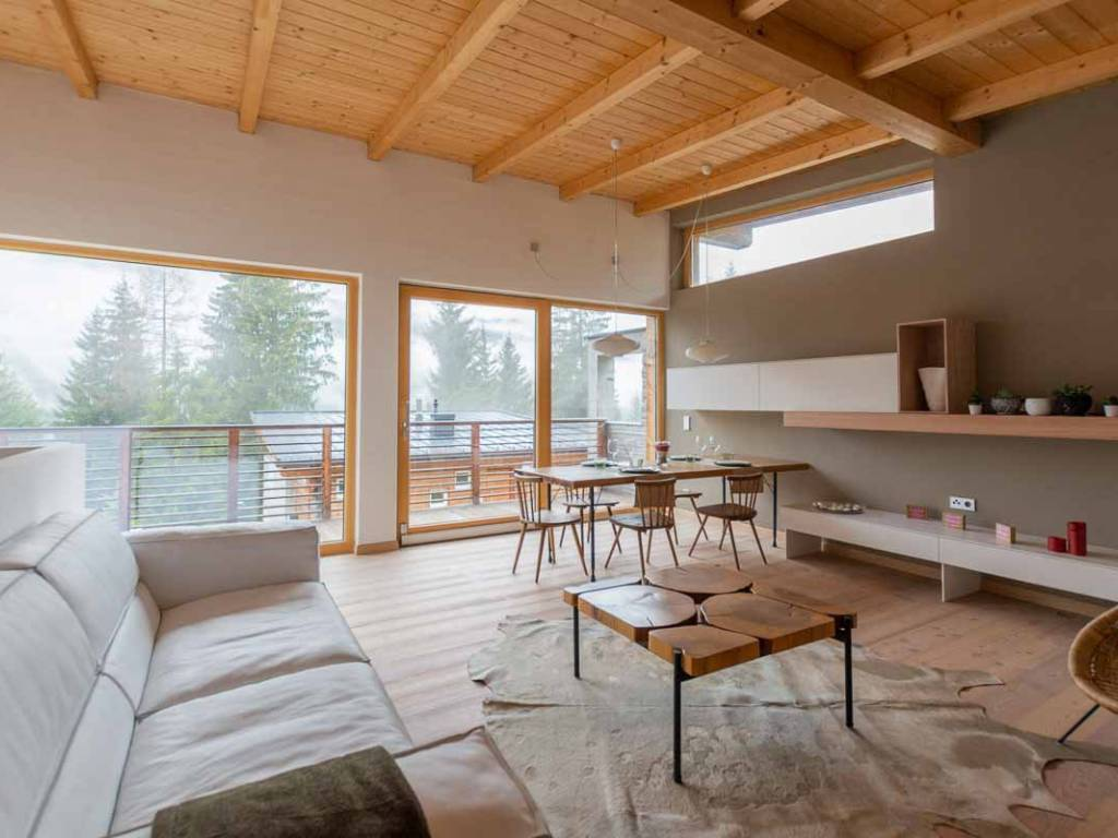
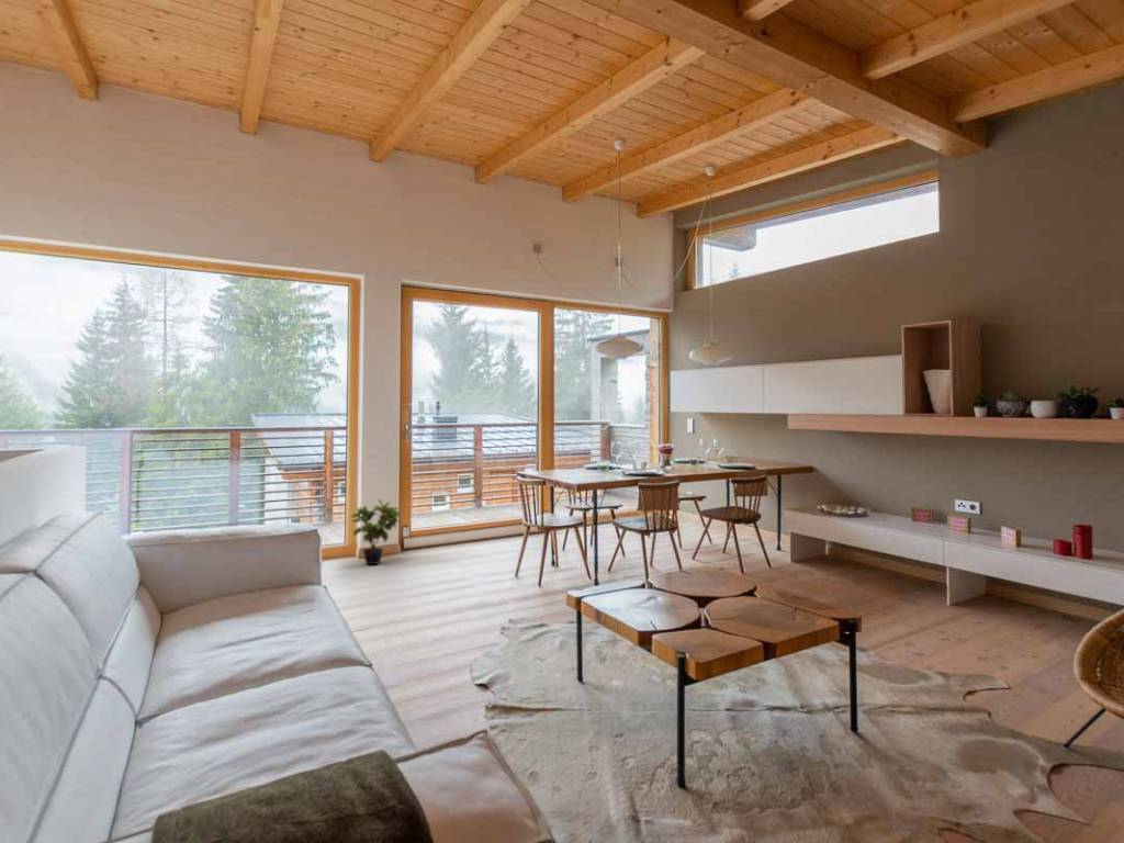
+ potted plant [349,498,403,565]
